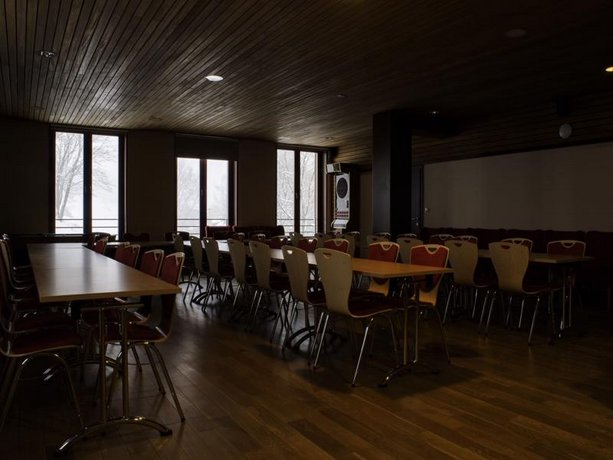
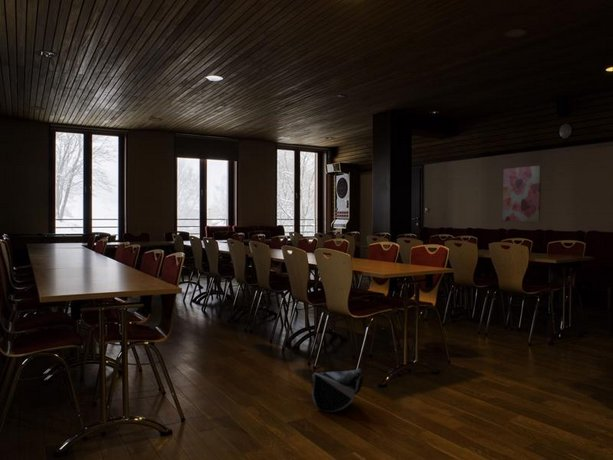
+ wall art [502,165,542,222]
+ bag [311,367,365,413]
